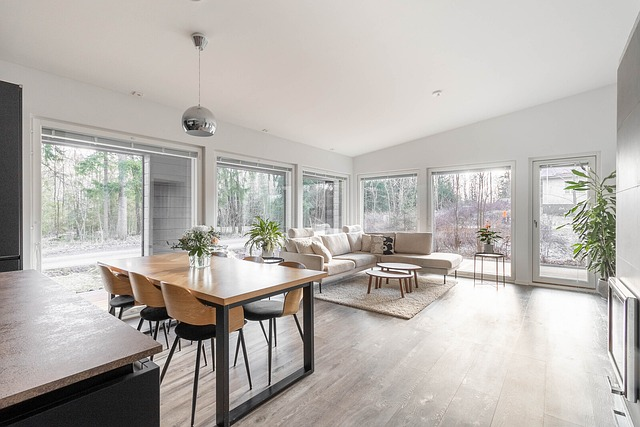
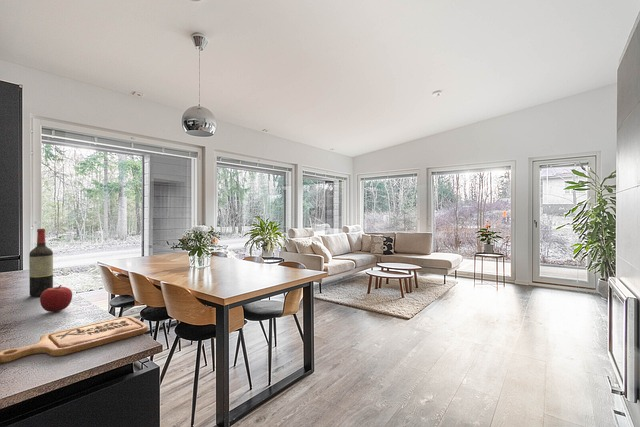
+ fruit [39,284,73,313]
+ wine bottle [28,228,54,297]
+ cutting board [0,315,149,364]
